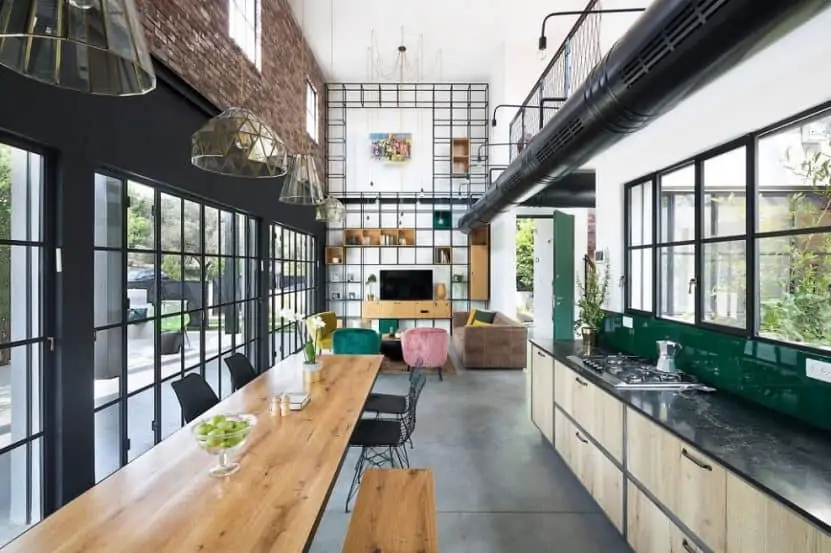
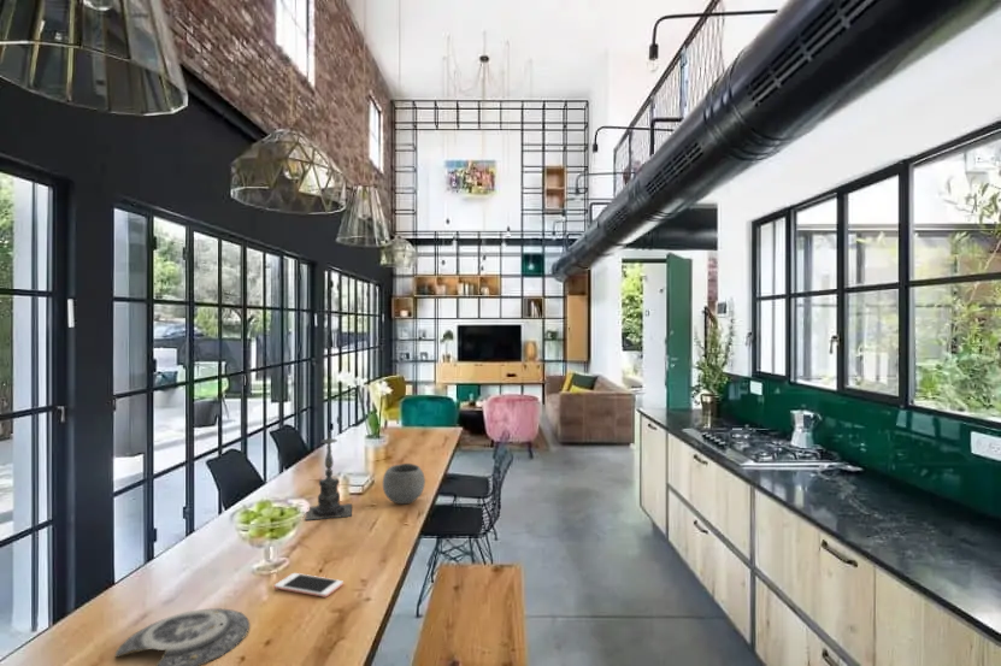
+ candle holder [304,434,353,521]
+ cell phone [273,572,345,599]
+ bowl [382,462,426,506]
+ plate [114,607,251,666]
